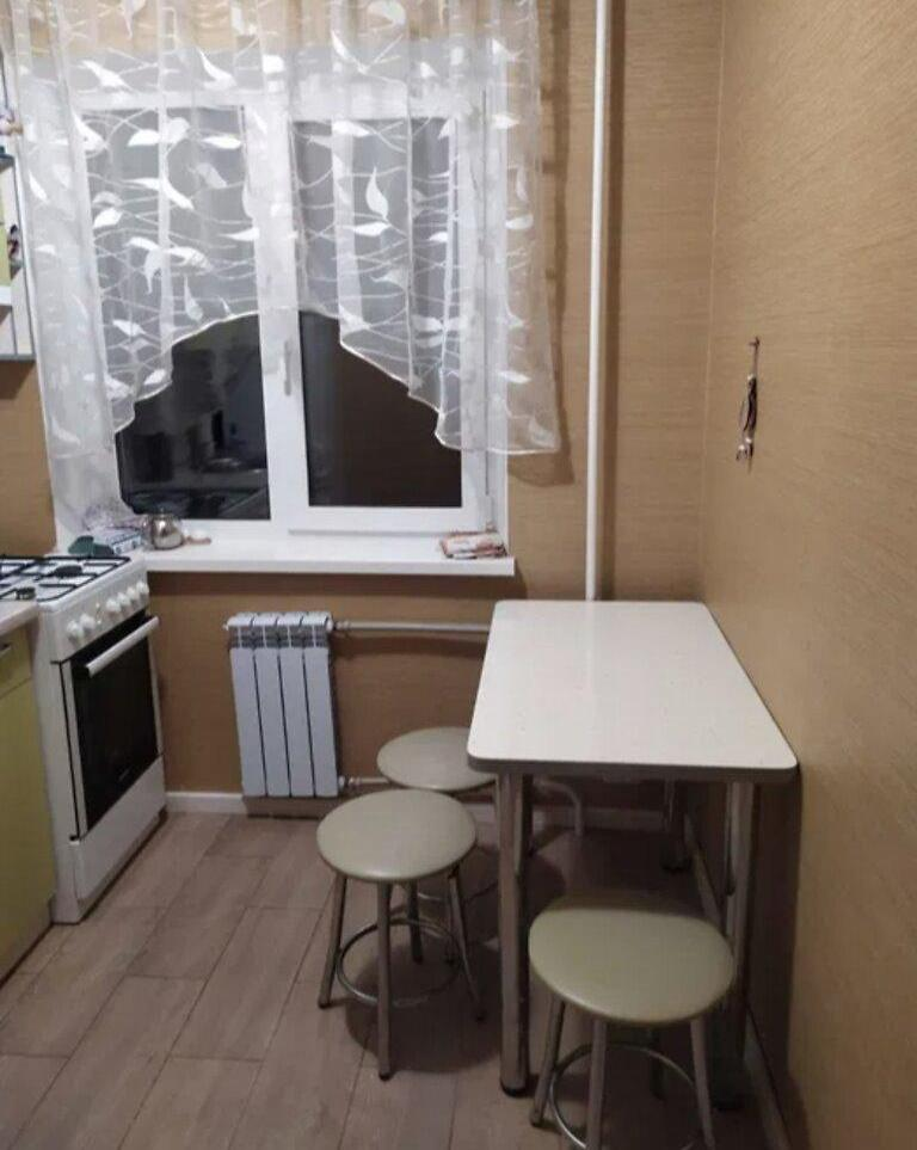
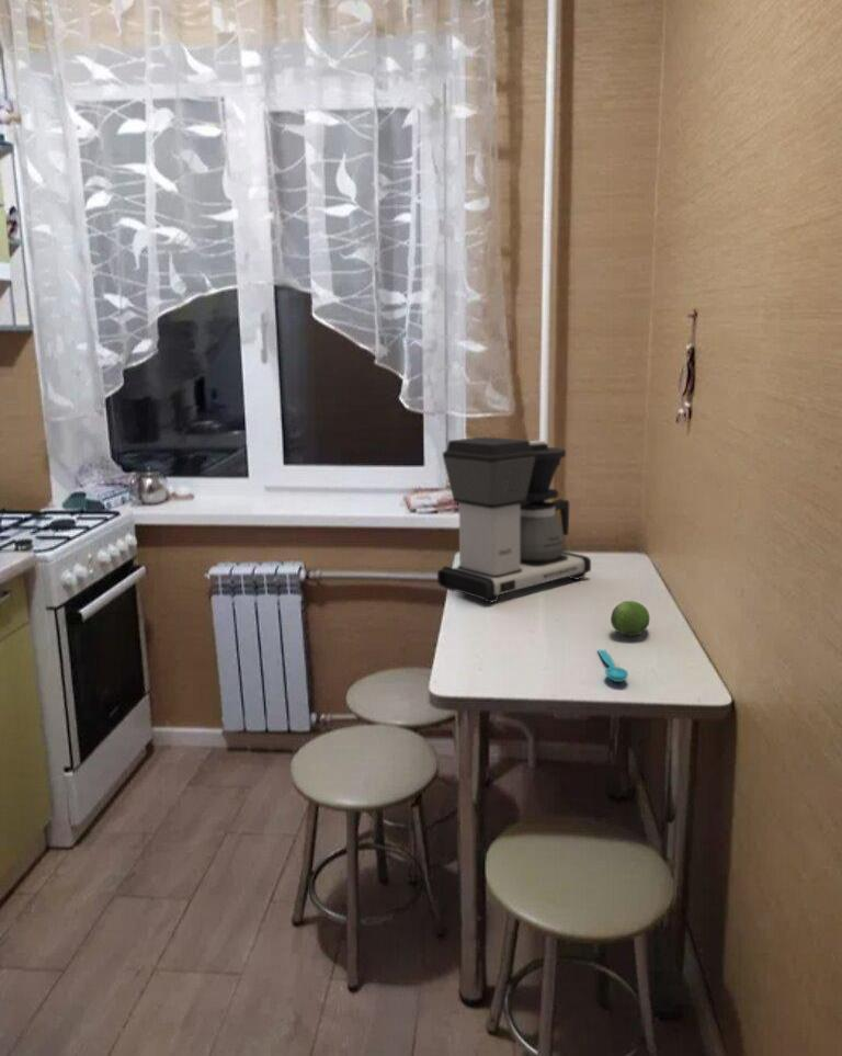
+ coffee maker [436,436,592,604]
+ spoon [596,649,629,683]
+ fruit [610,600,650,637]
